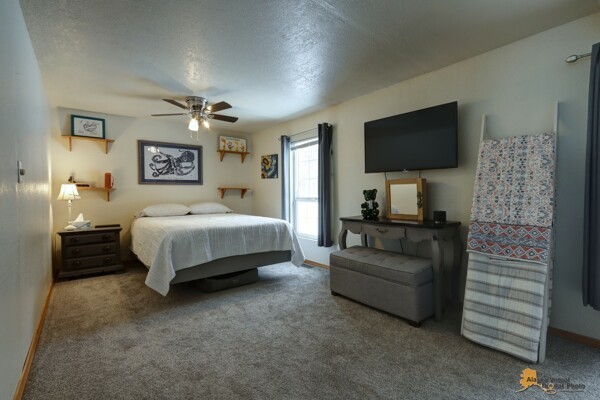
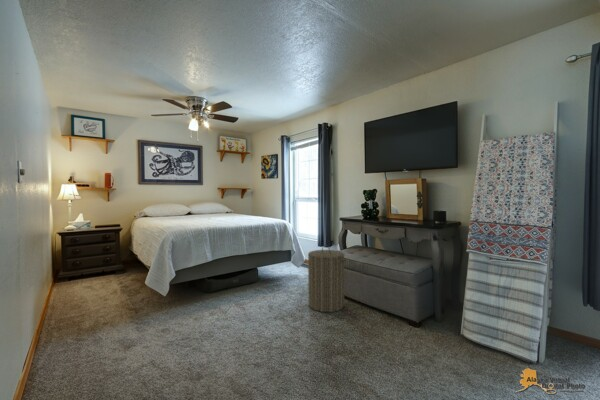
+ laundry hamper [307,244,346,313]
